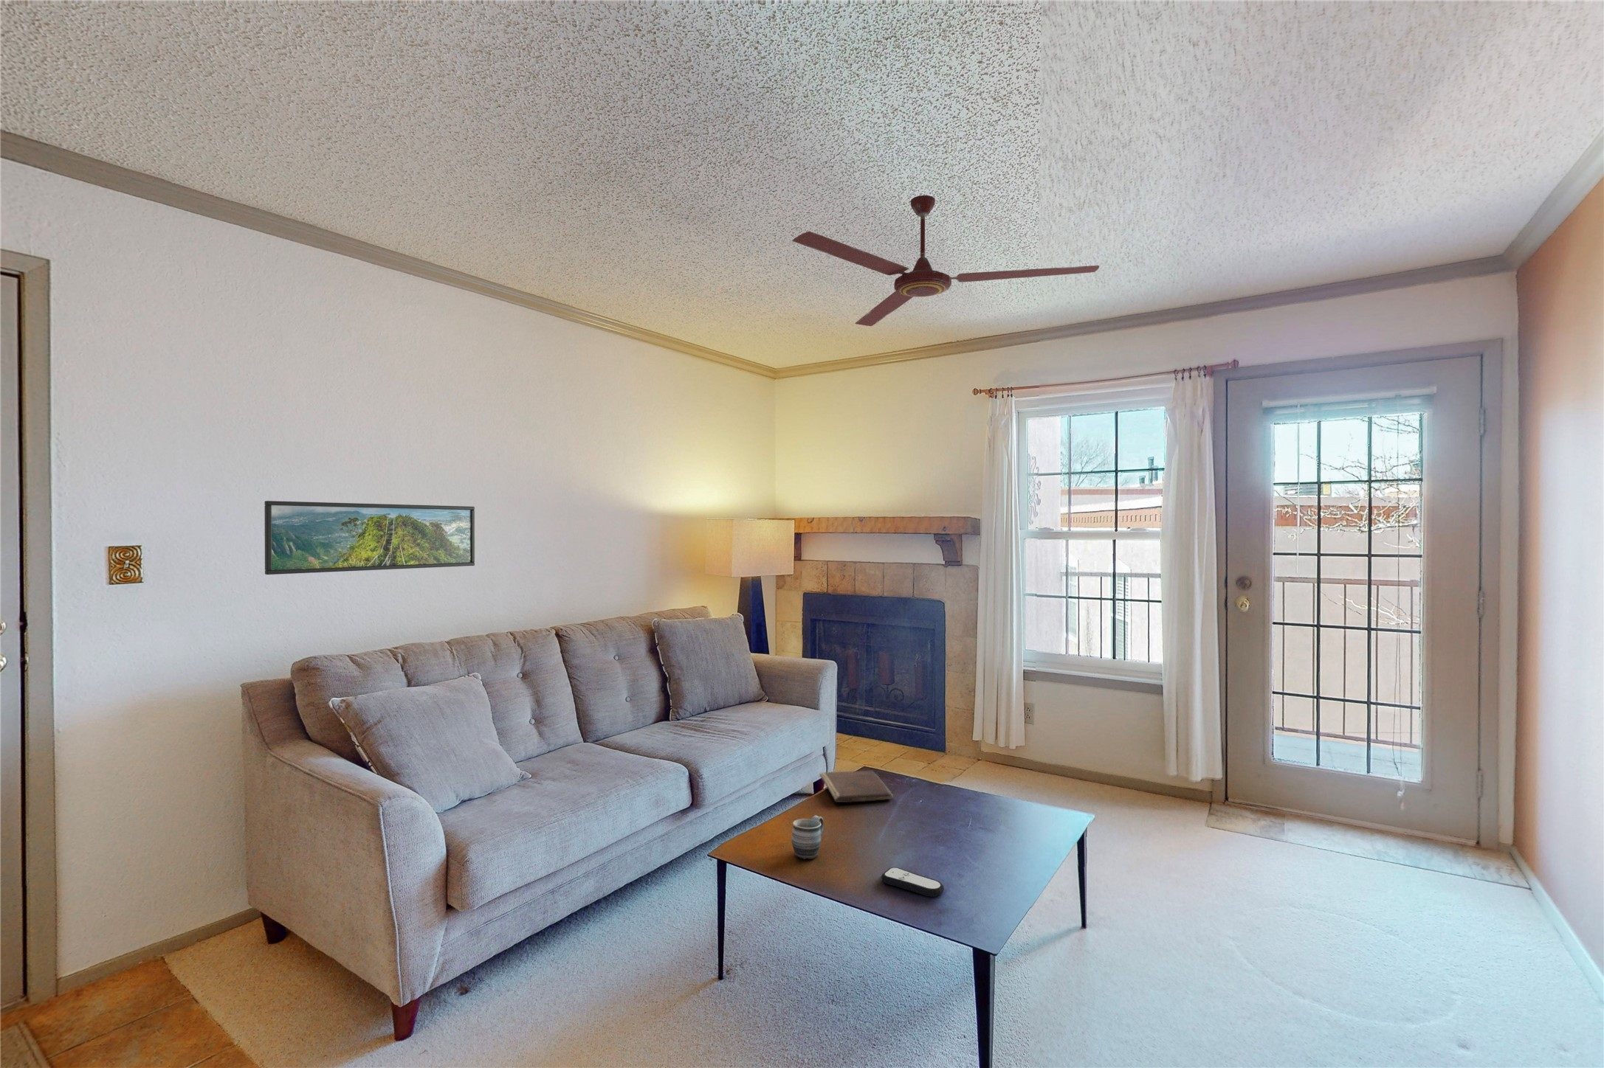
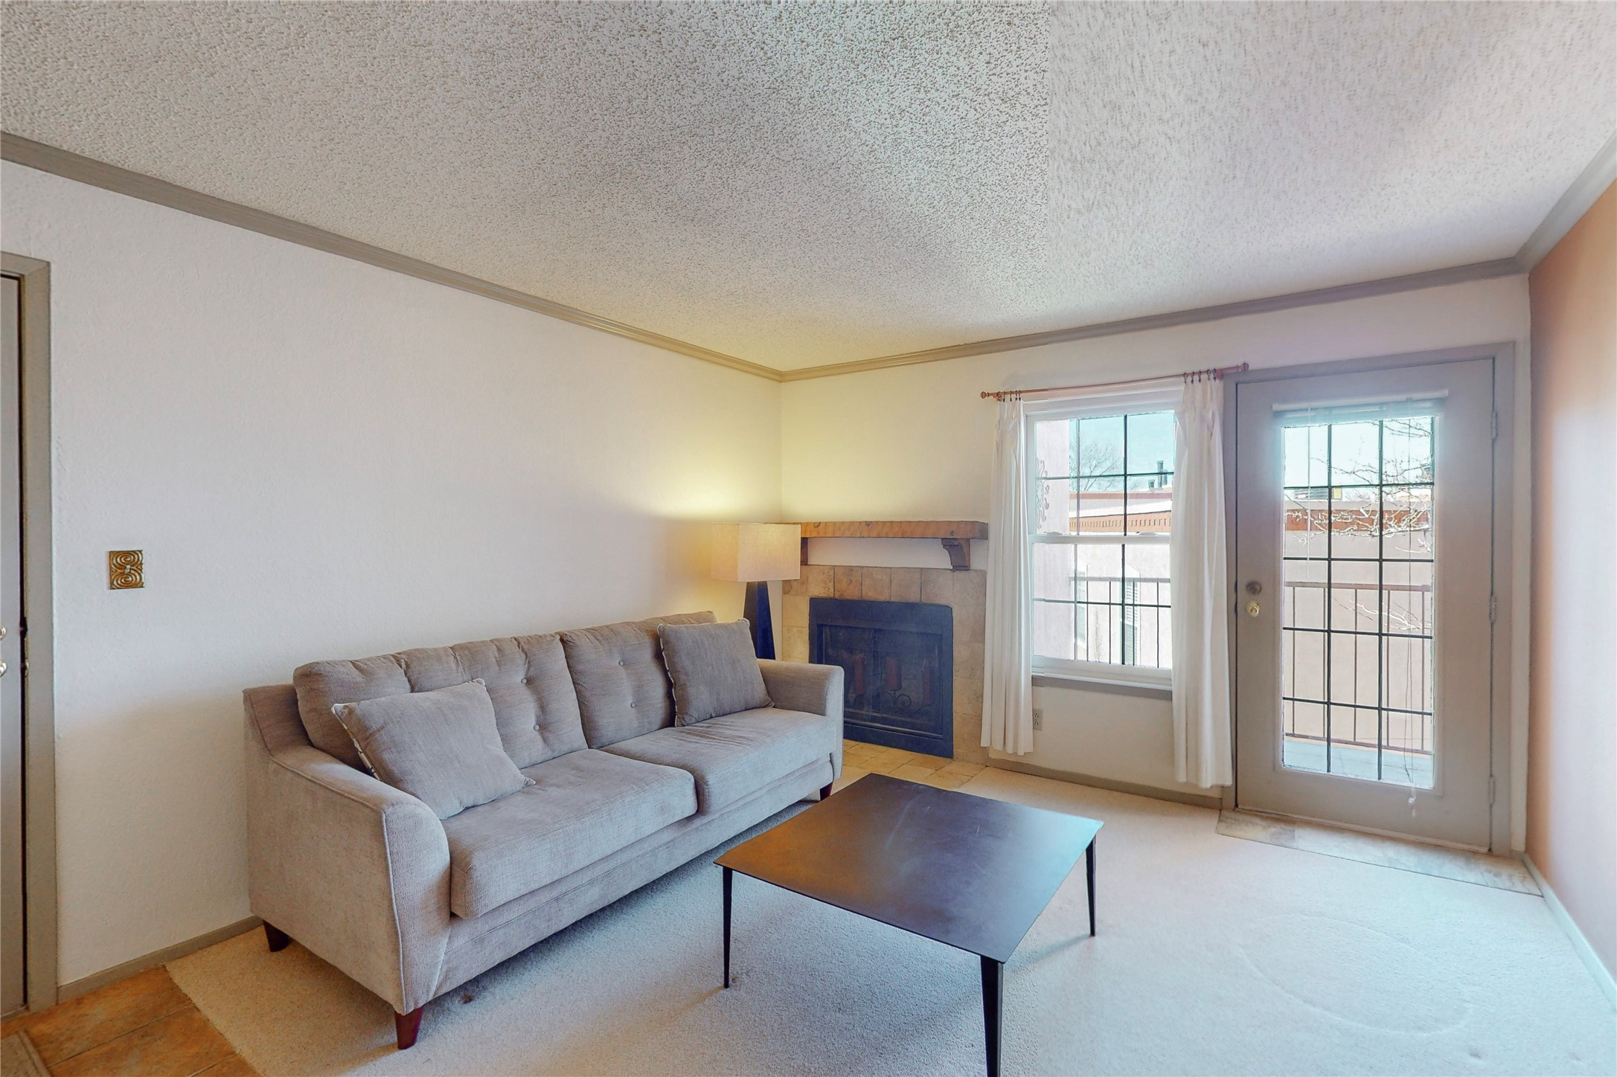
- ceiling fan [792,194,1100,327]
- remote control [880,867,945,898]
- mug [792,815,824,861]
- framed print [264,501,476,576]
- book [818,769,894,803]
